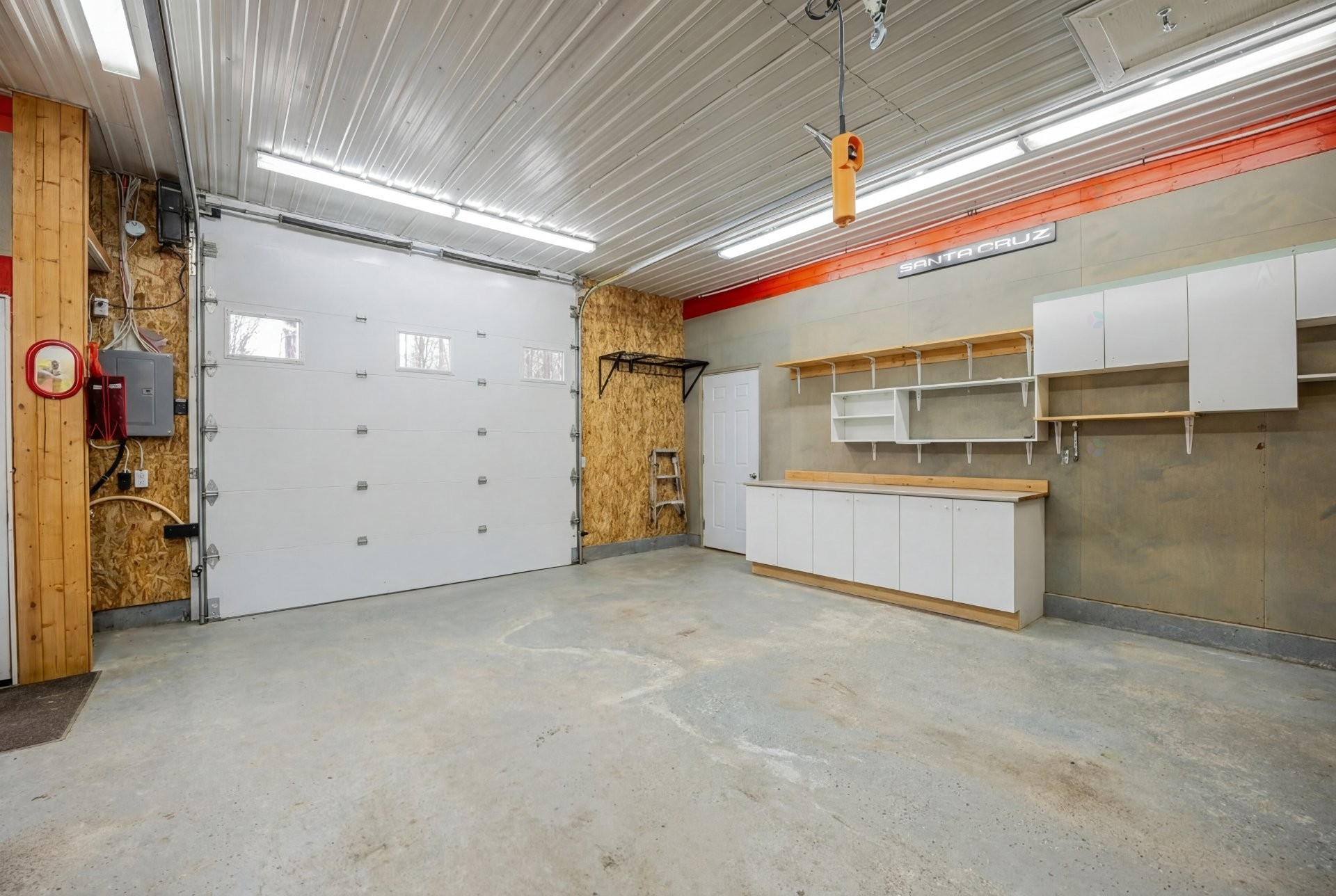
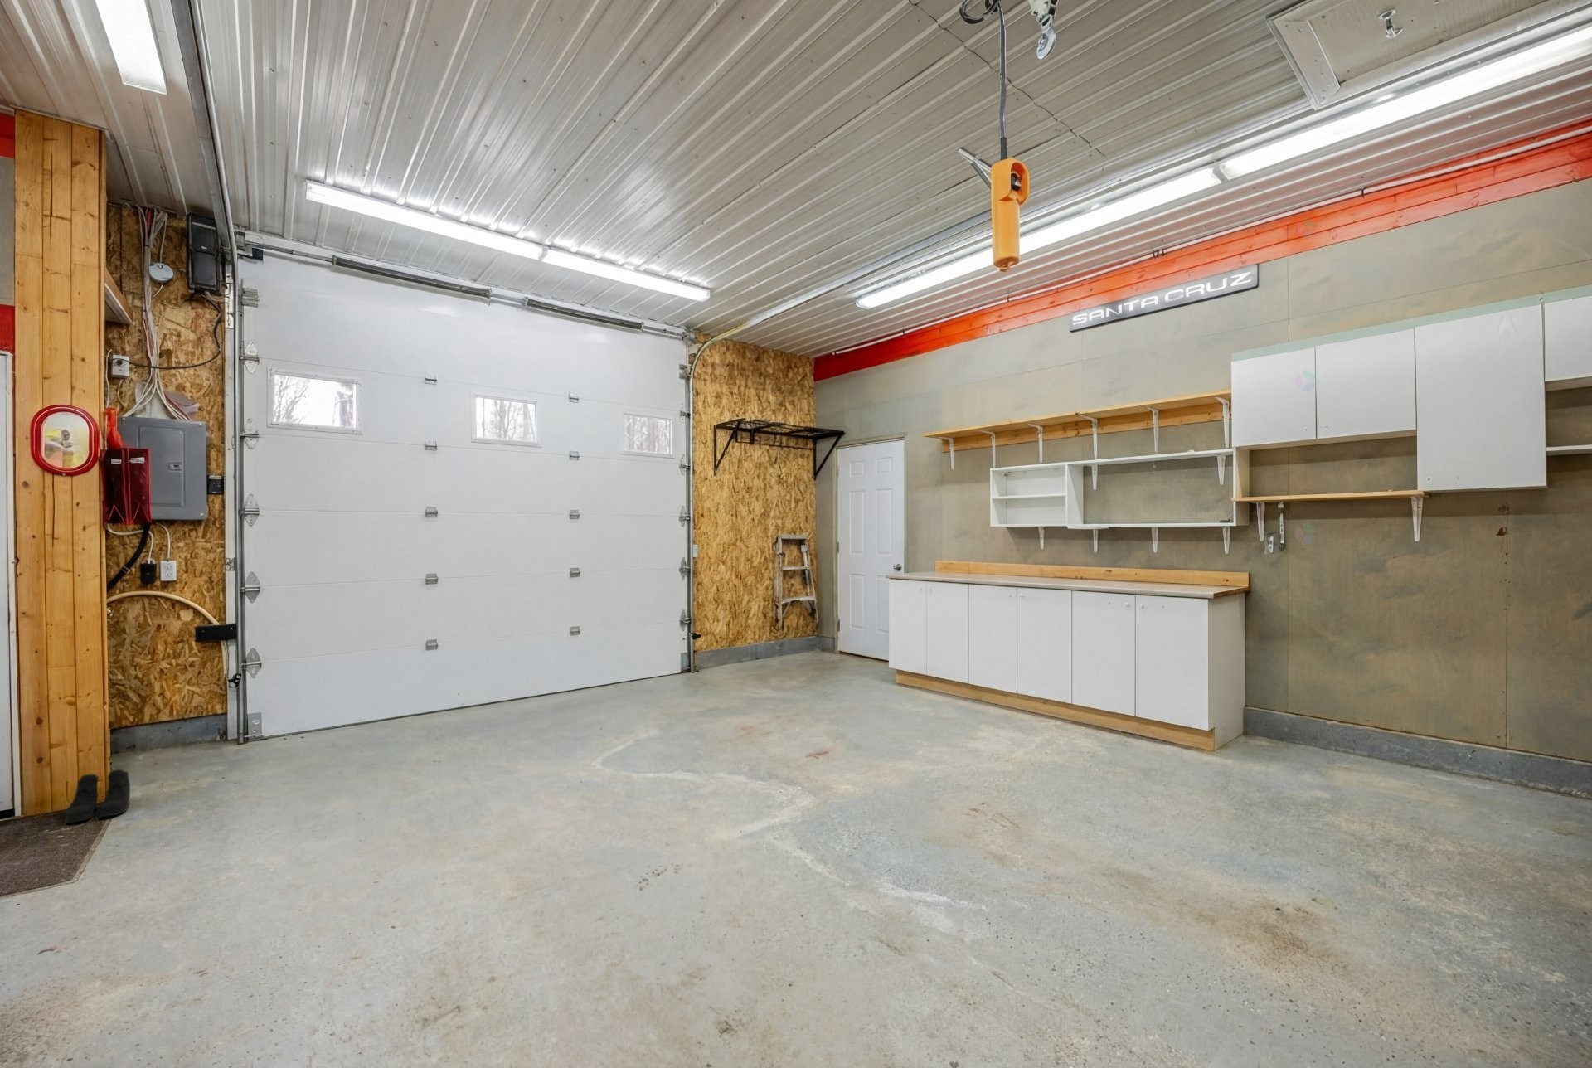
+ boots [64,769,131,824]
